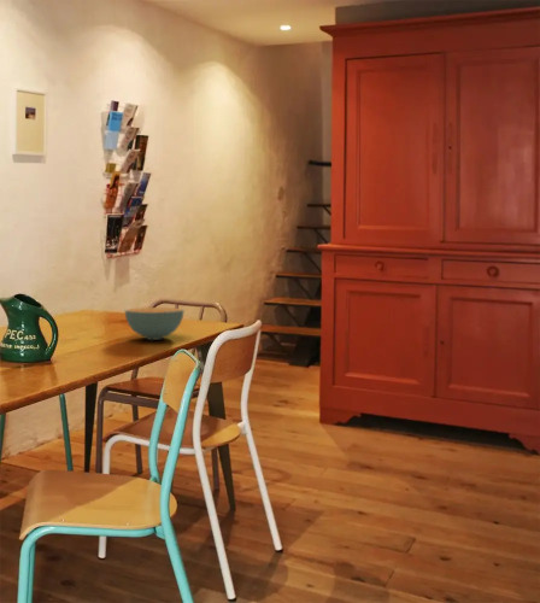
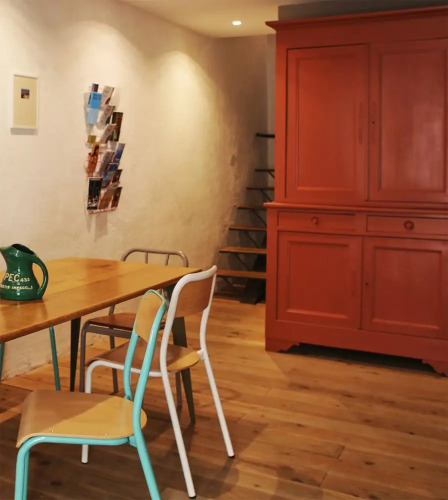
- cereal bowl [124,306,186,341]
